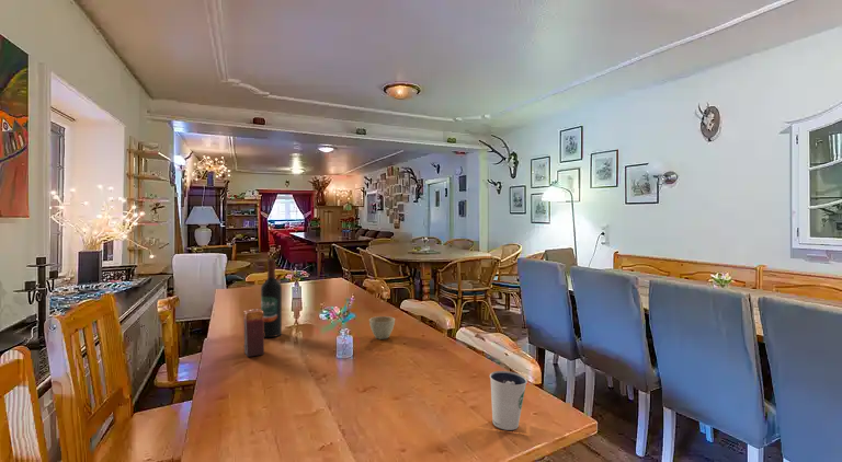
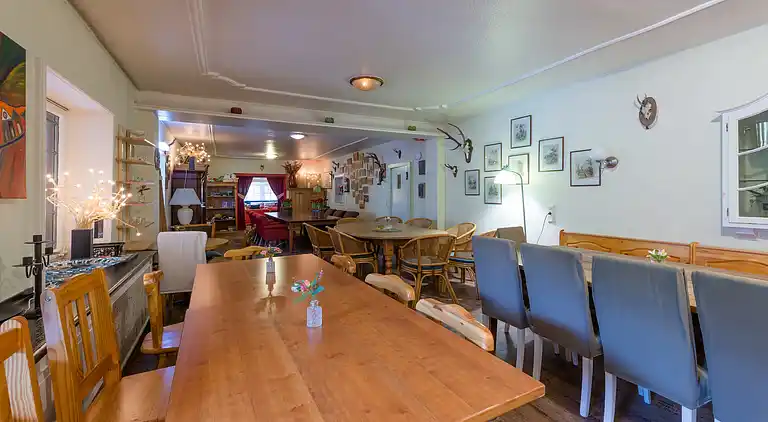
- flower pot [368,315,396,340]
- wine bottle [260,258,283,338]
- candle [242,308,265,358]
- dixie cup [489,370,528,431]
